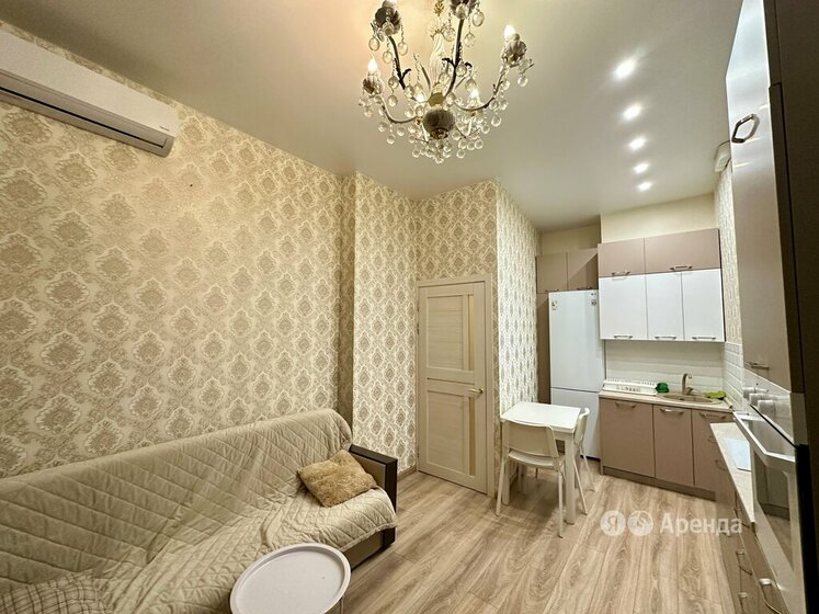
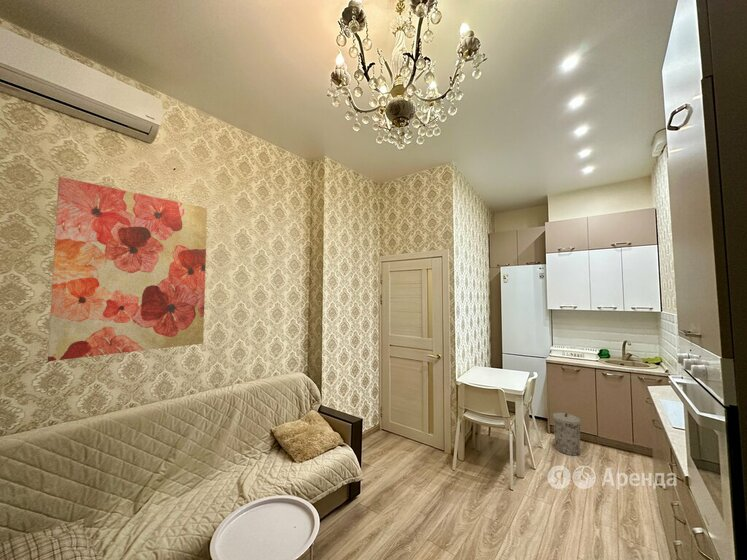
+ wall art [47,176,208,362]
+ trash can [552,412,582,457]
